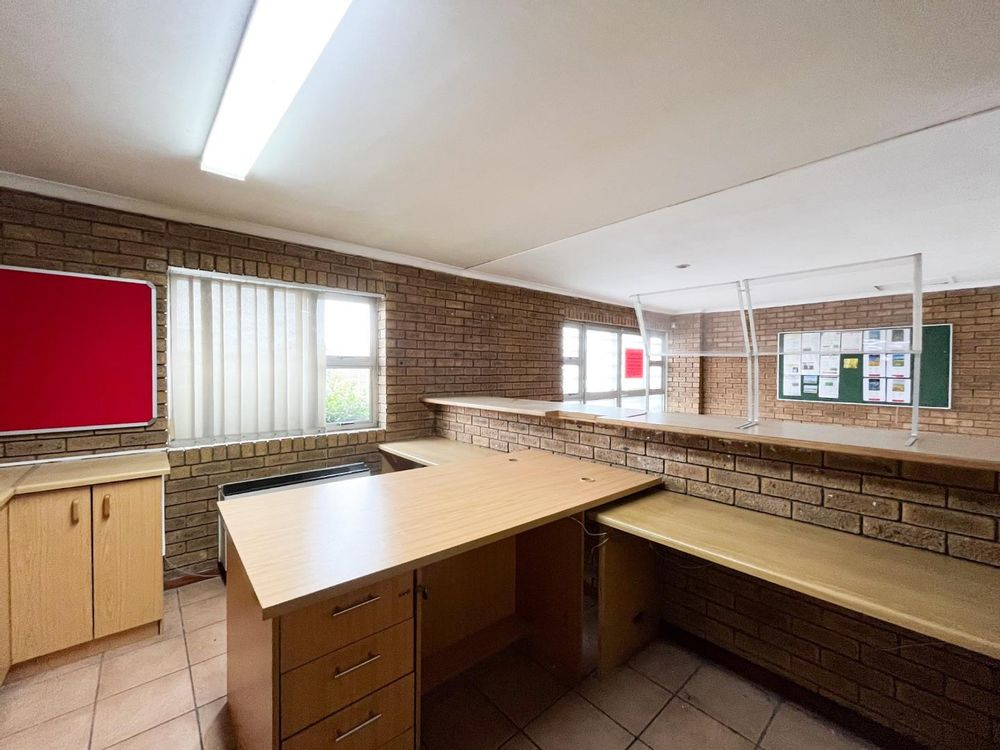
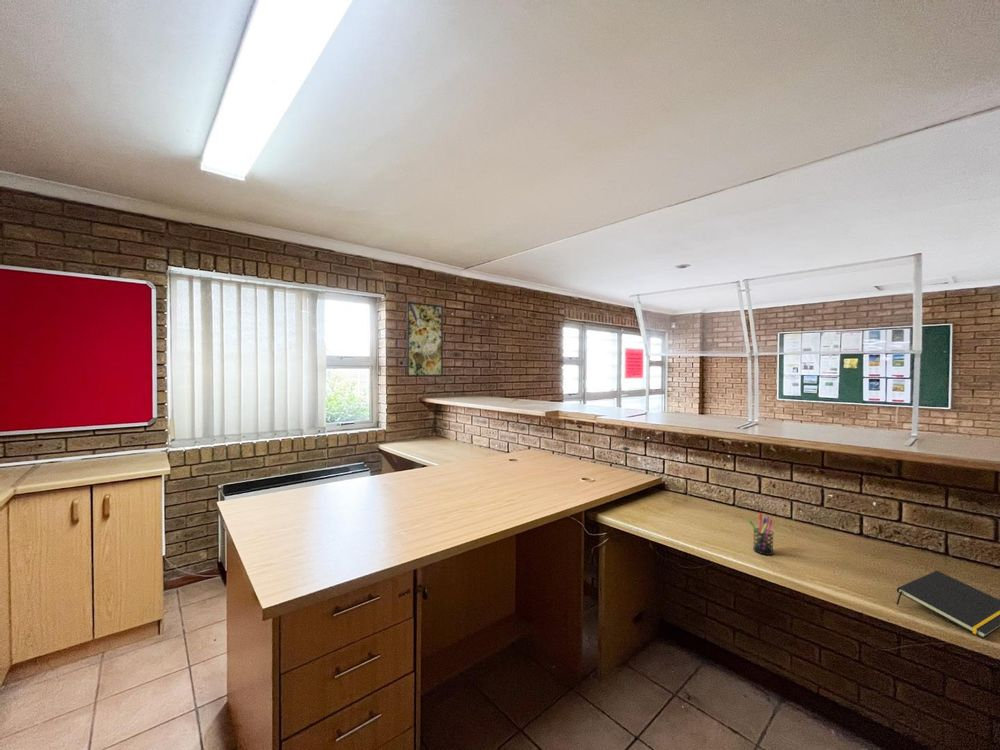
+ pen holder [748,512,775,556]
+ notepad [896,570,1000,639]
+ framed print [405,301,444,378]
